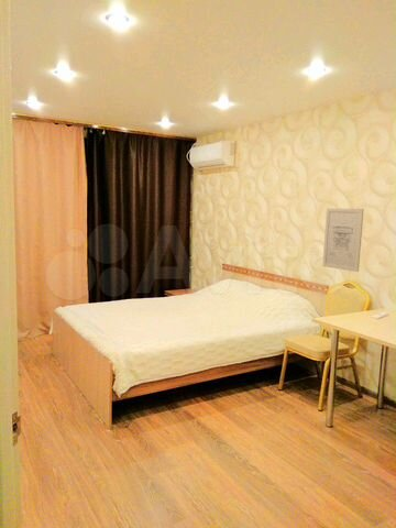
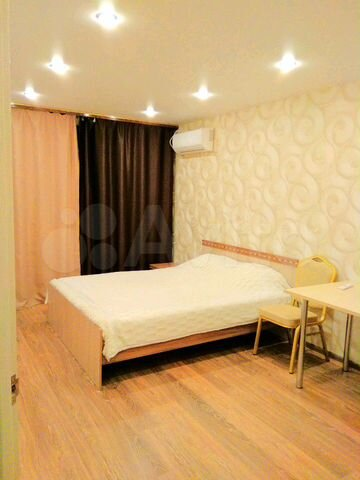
- wall art [321,207,365,273]
